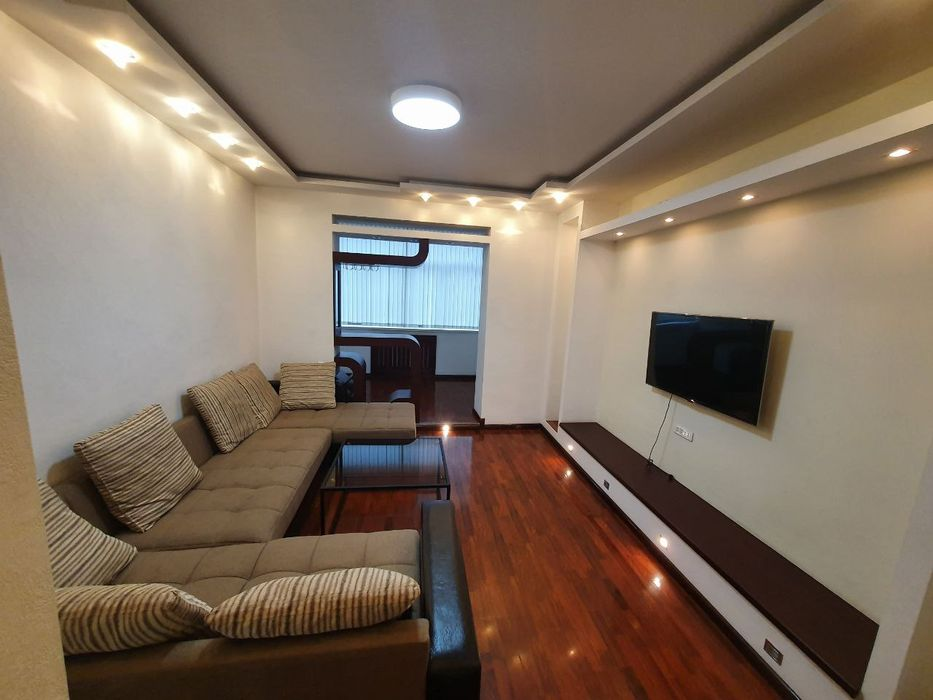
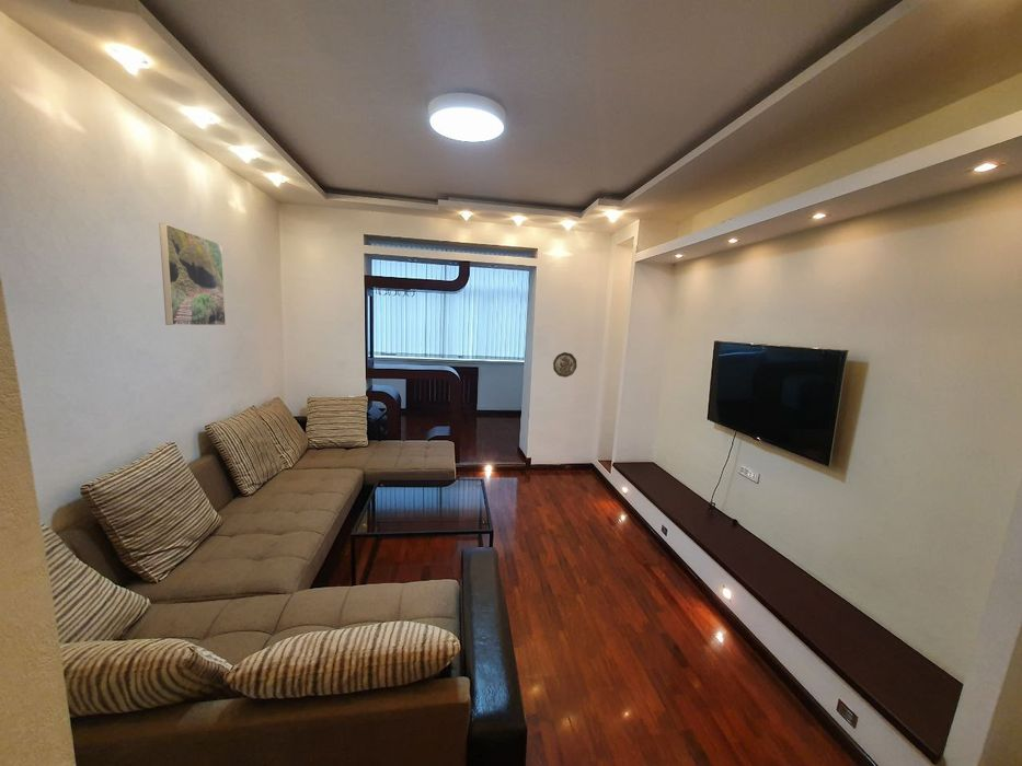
+ decorative plate [552,351,578,379]
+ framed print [158,222,227,326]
